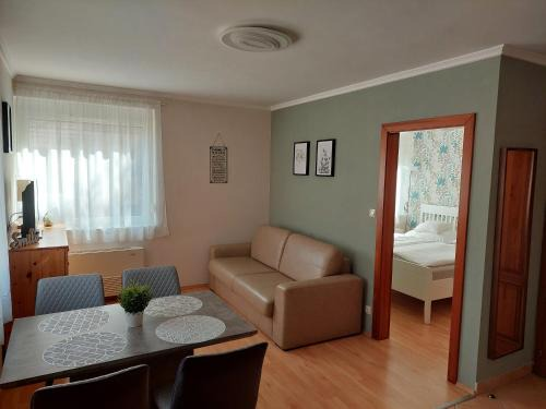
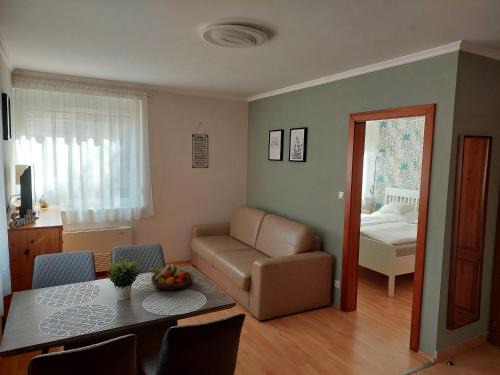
+ fruit bowl [147,263,195,291]
